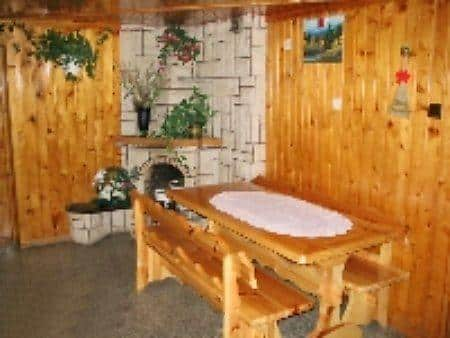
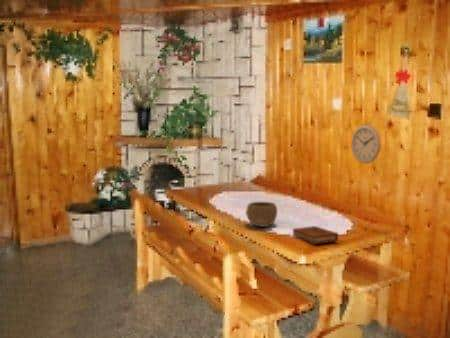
+ book [291,225,339,245]
+ bowl [245,201,278,228]
+ wall clock [350,124,381,164]
